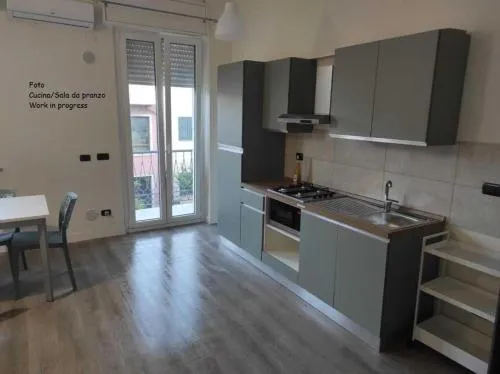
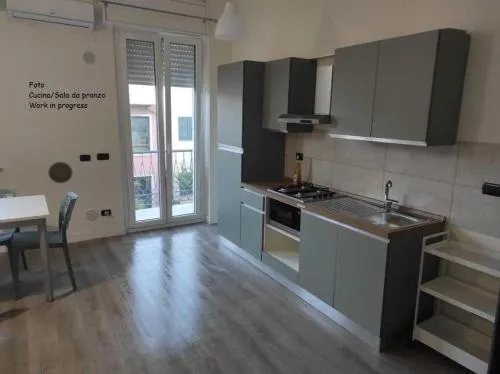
+ decorative plate [47,161,73,184]
